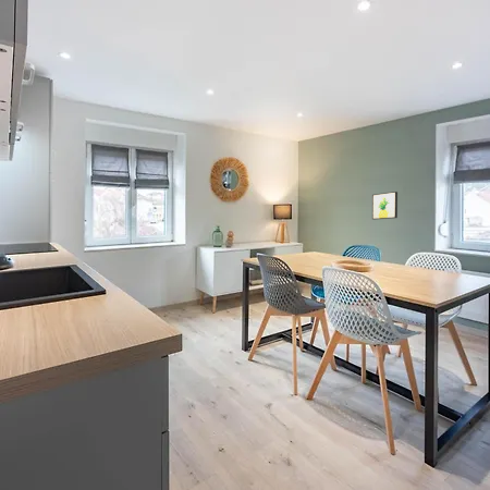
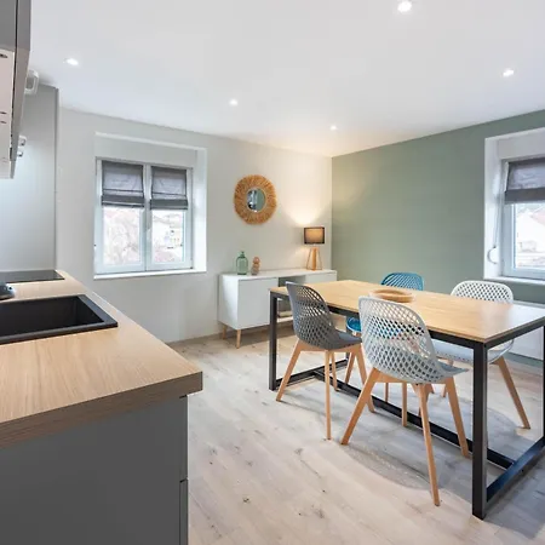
- wall art [371,191,399,221]
